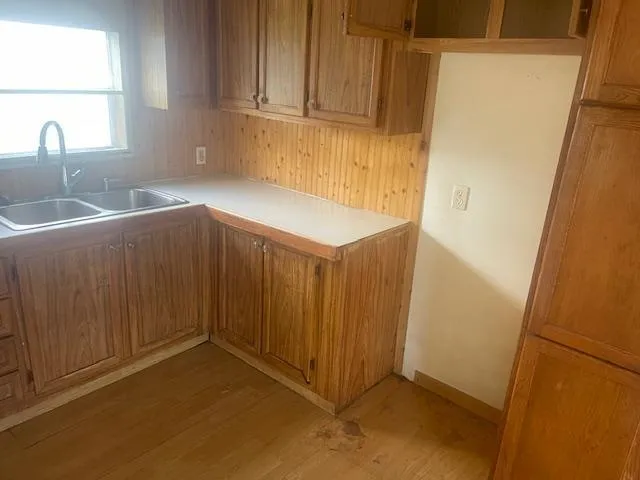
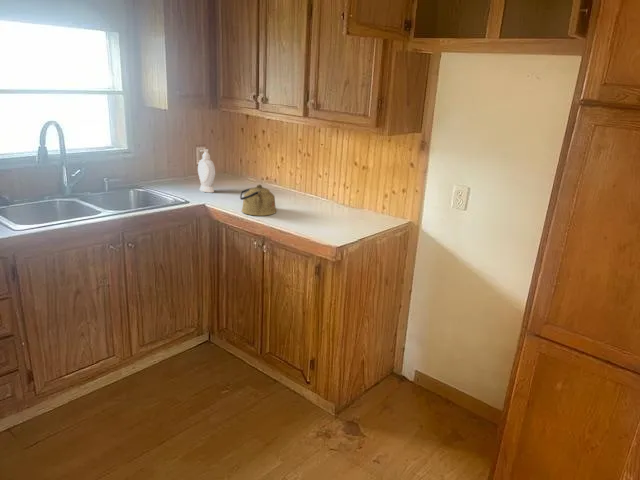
+ soap bottle [197,149,216,194]
+ kettle [239,183,277,217]
